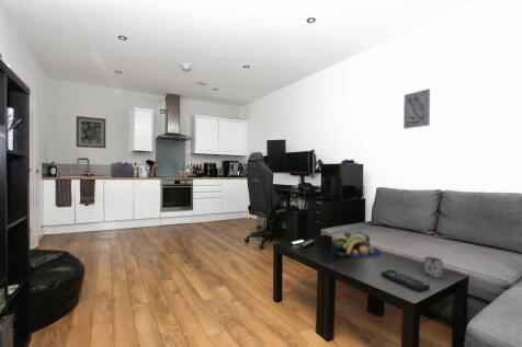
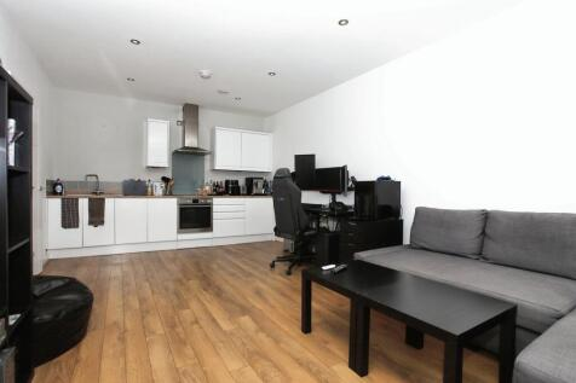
- wall art [76,115,106,149]
- fruit bowl [330,230,382,258]
- wall art [402,88,431,130]
- mug [423,255,444,279]
- remote control [381,268,431,293]
